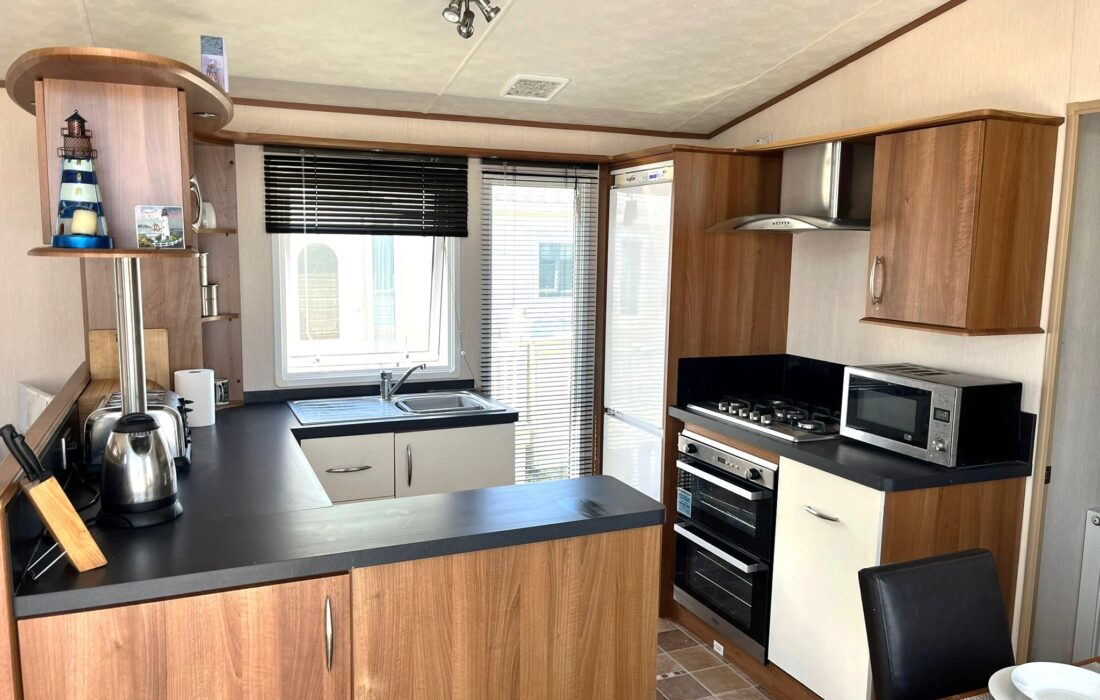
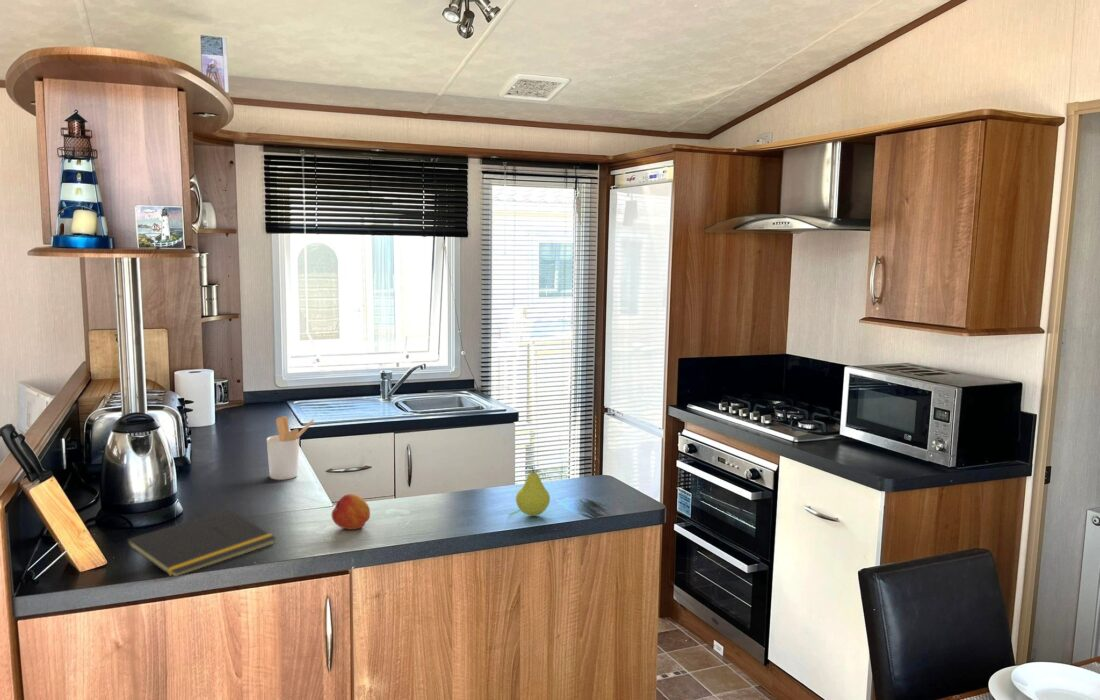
+ utensil holder [266,415,315,481]
+ fruit [515,465,551,517]
+ fruit [331,493,371,531]
+ notepad [124,508,277,577]
